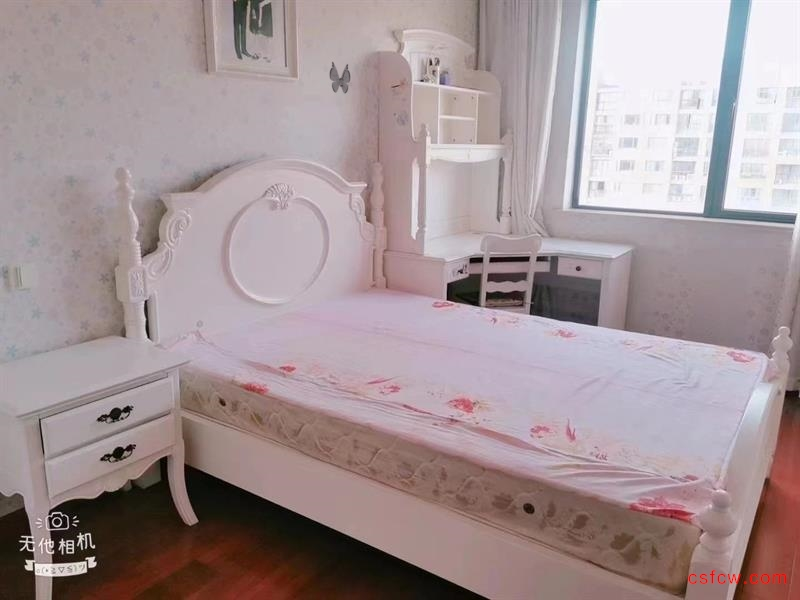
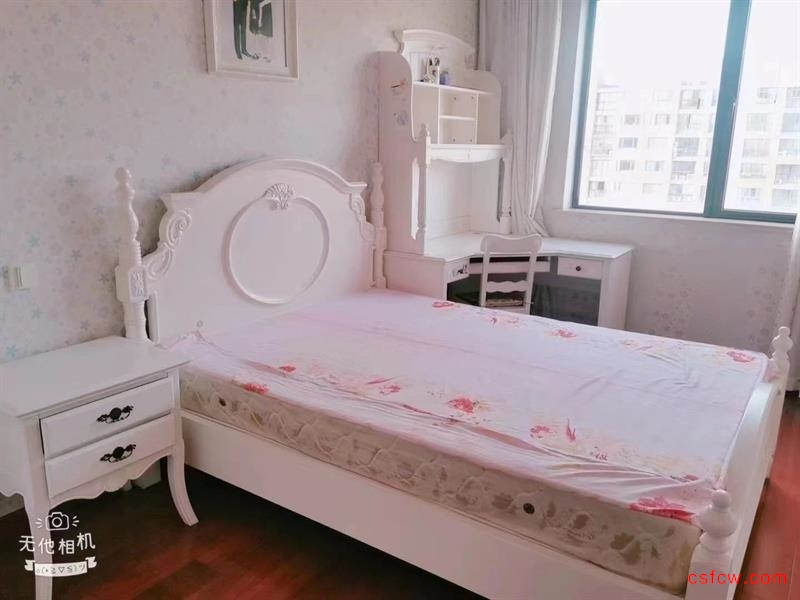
- decorative butterfly [329,61,353,94]
